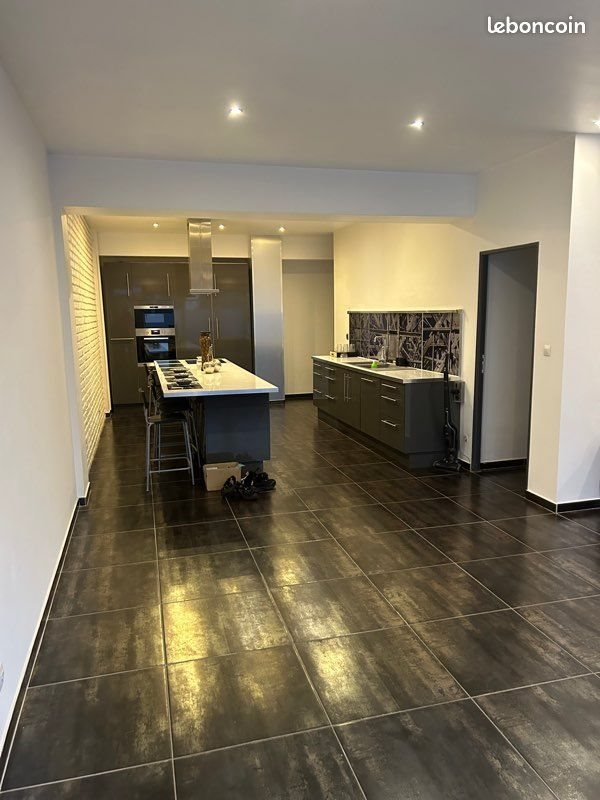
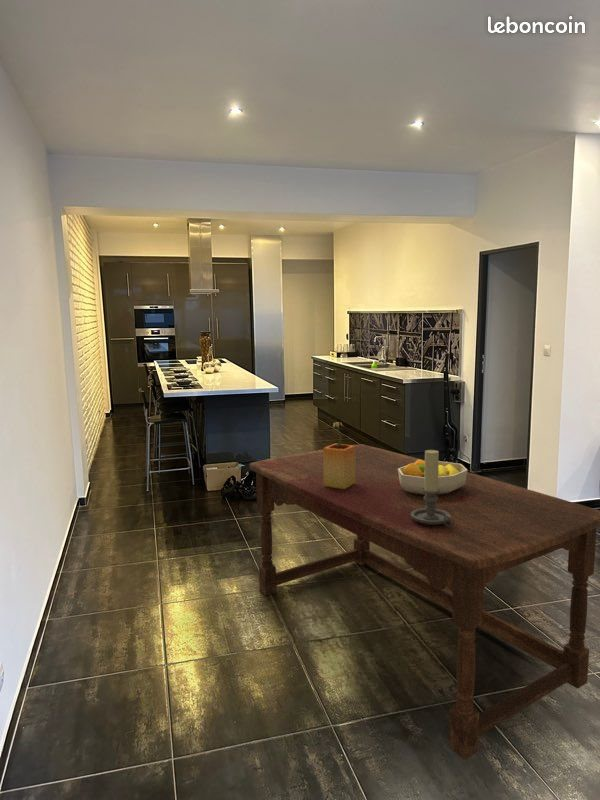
+ dining table [248,443,600,760]
+ fruit bowl [398,458,468,495]
+ potted plant [323,421,355,489]
+ candle holder [411,449,452,527]
